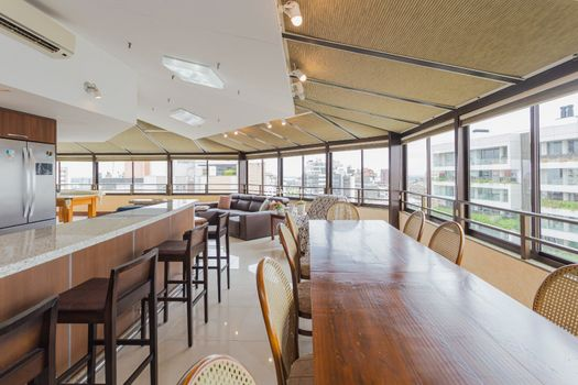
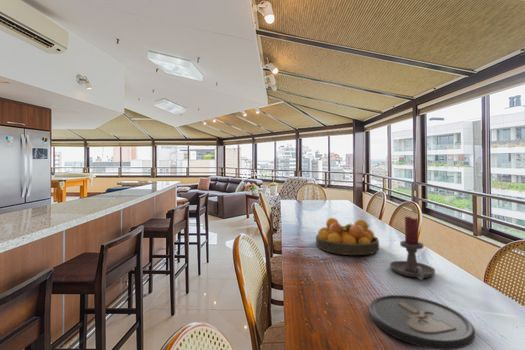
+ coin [368,294,476,350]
+ candle holder [389,215,436,281]
+ fruit bowl [315,217,380,256]
